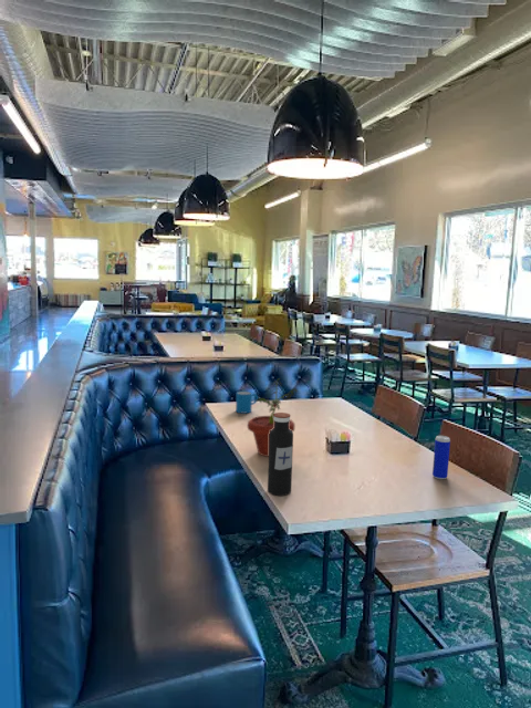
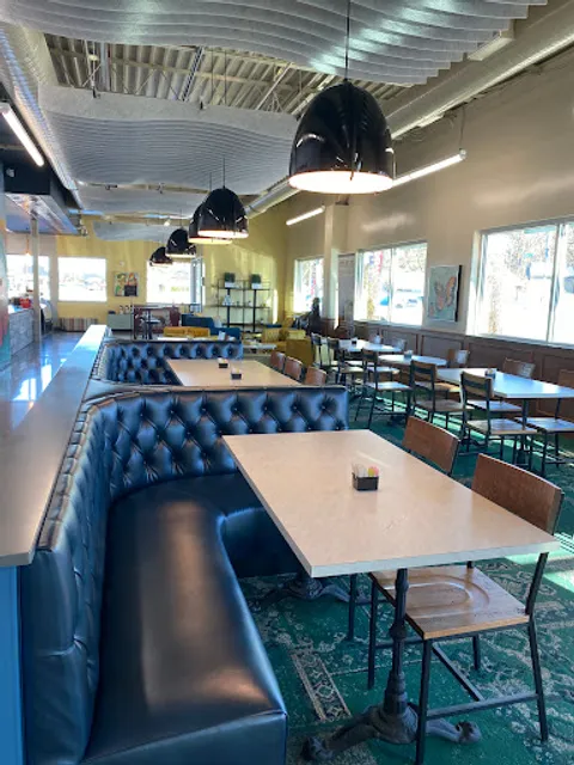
- beverage can [431,435,451,480]
- water bottle [267,412,294,497]
- potted plant [247,377,299,458]
- mug [235,391,260,415]
